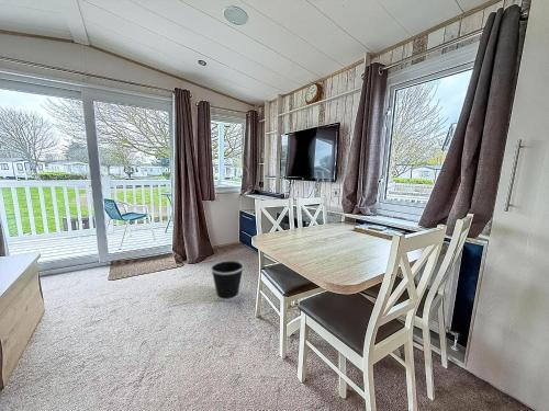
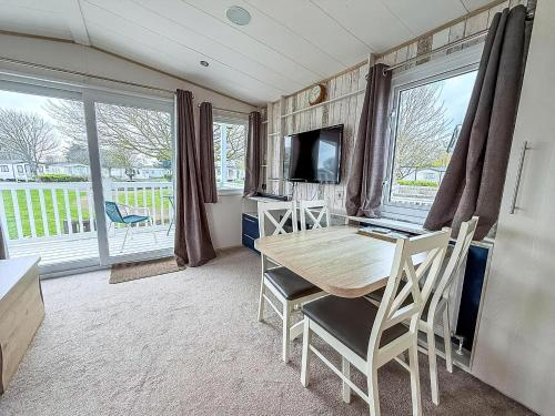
- wastebasket [210,259,245,302]
